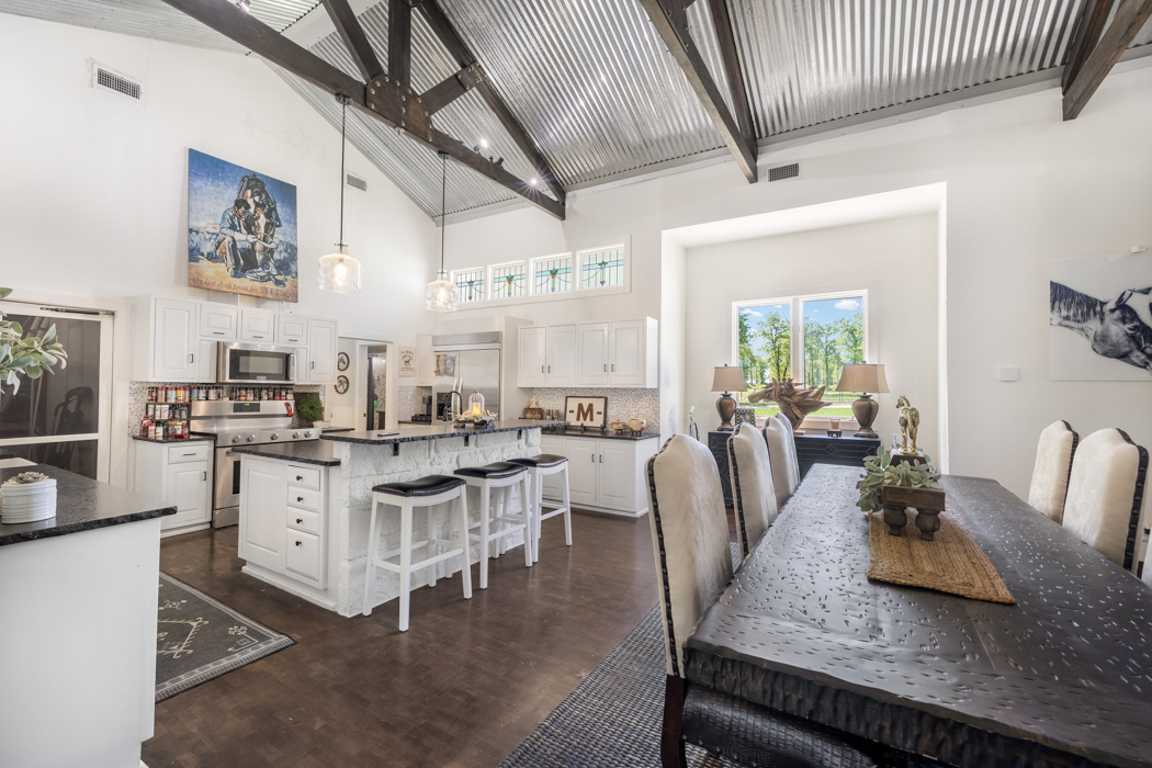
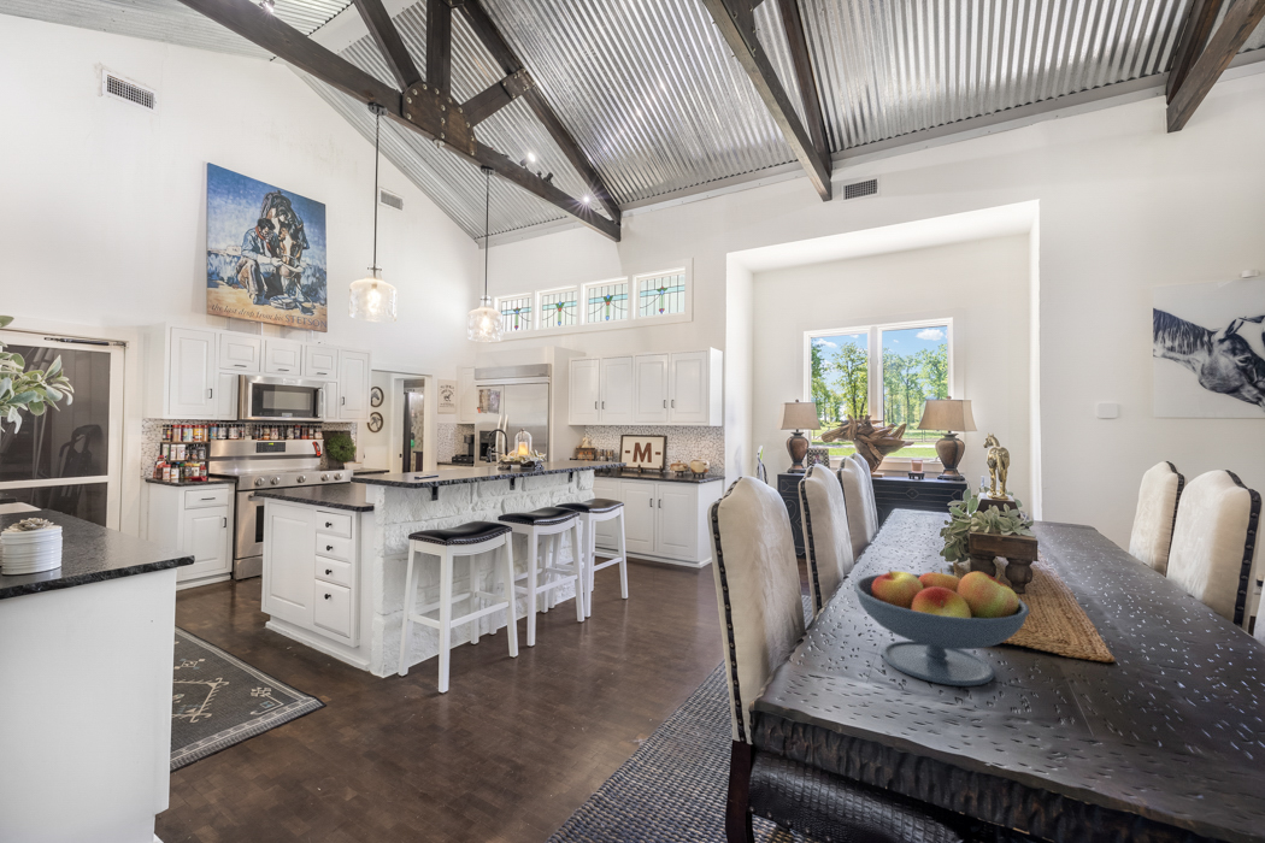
+ fruit bowl [853,567,1031,688]
